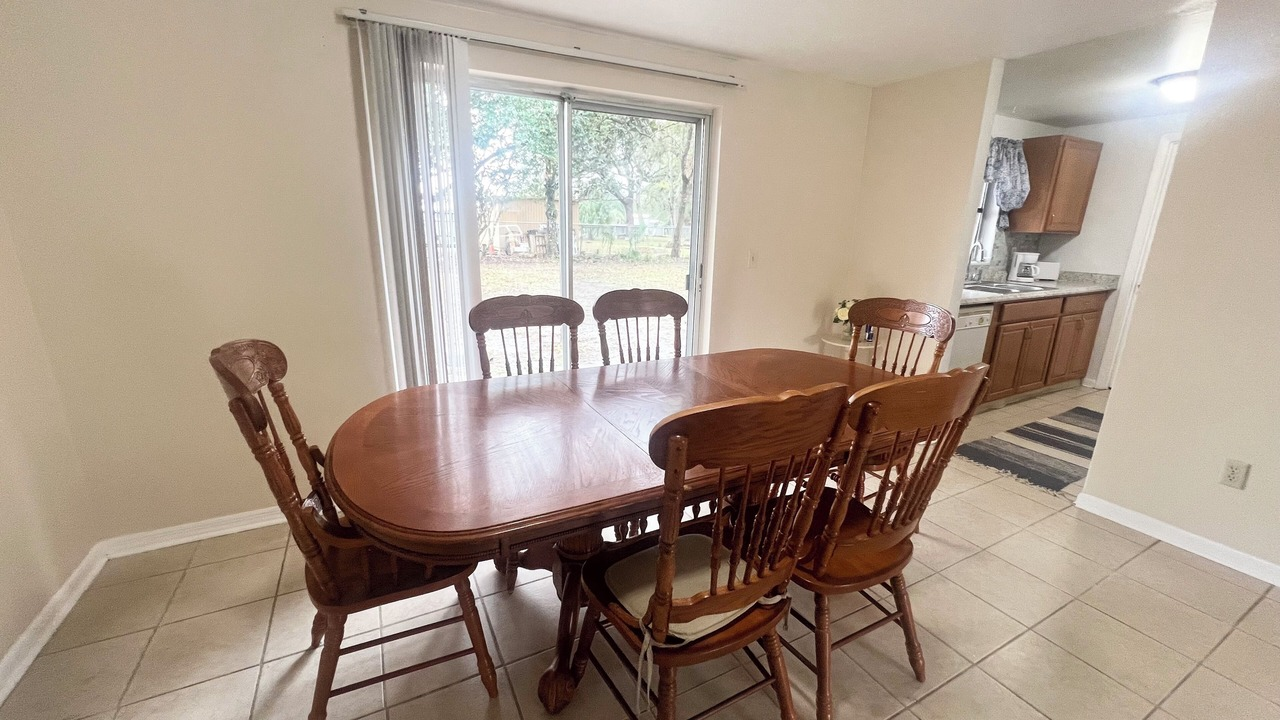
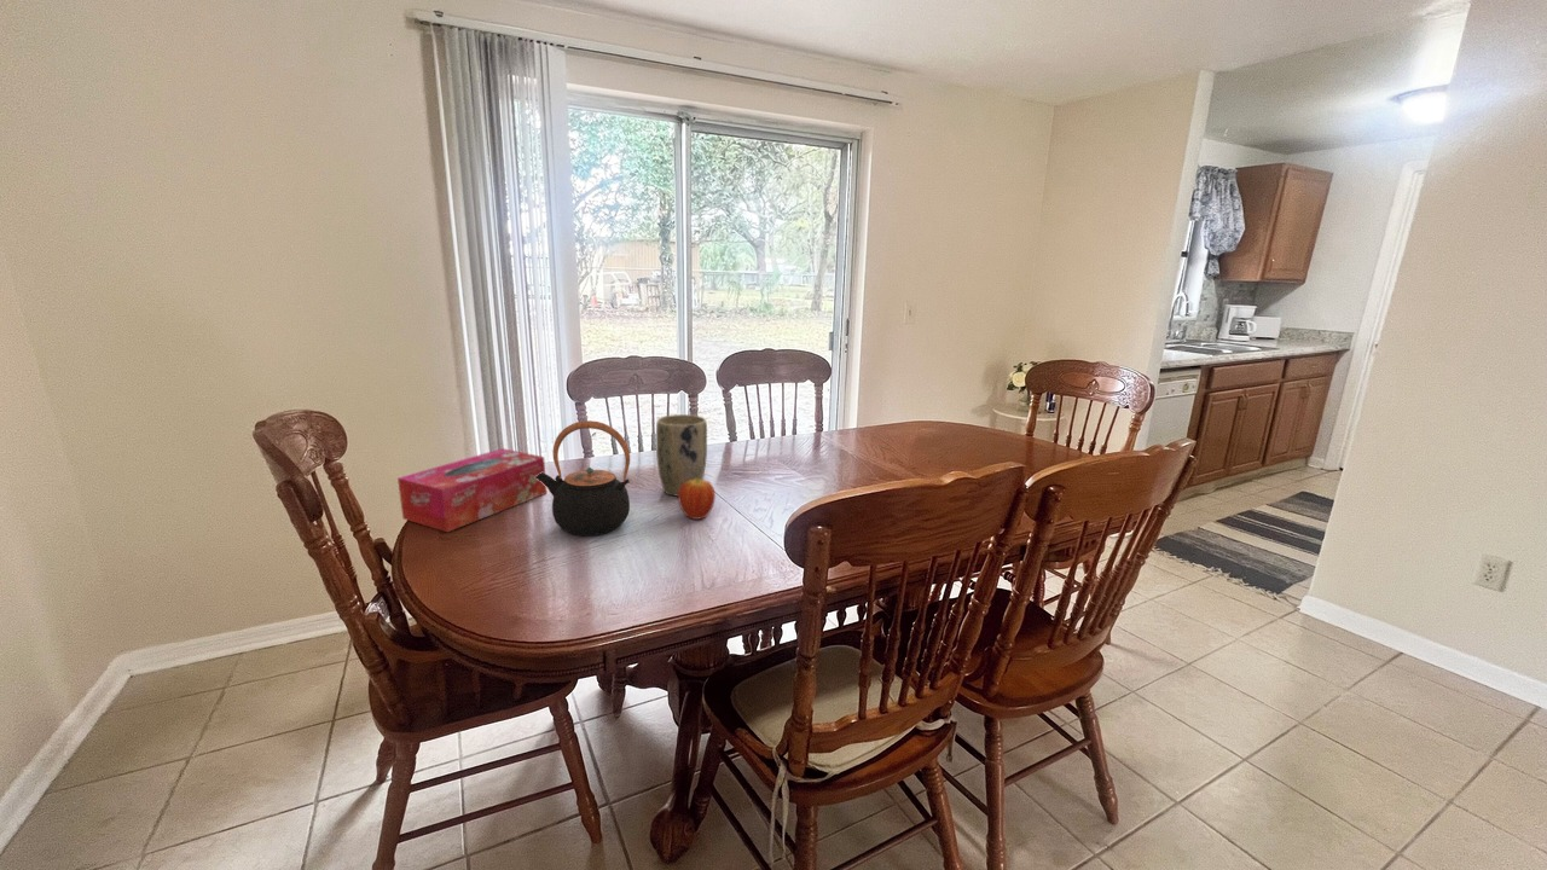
+ plant pot [655,413,708,498]
+ tissue box [396,447,547,533]
+ teapot [535,419,631,536]
+ fruit [677,477,717,521]
